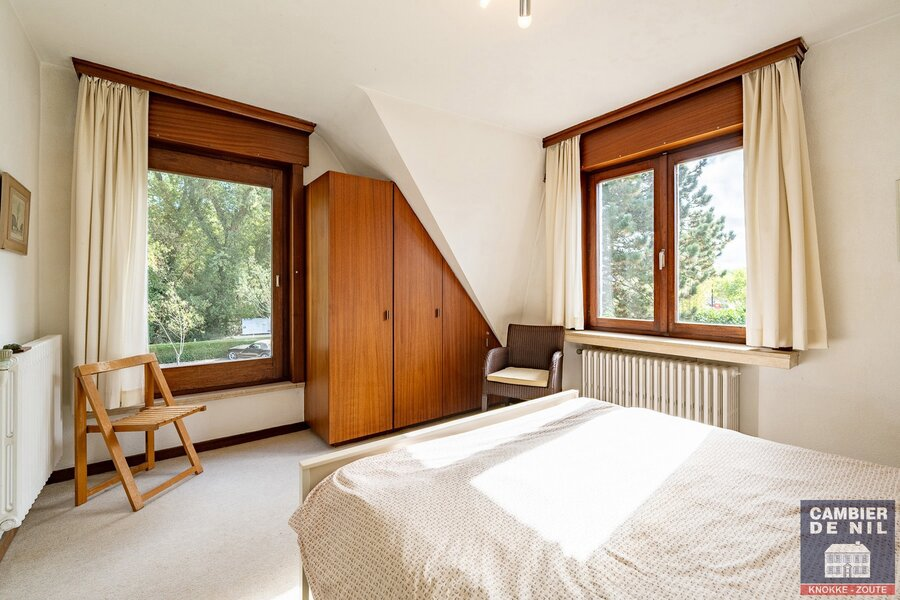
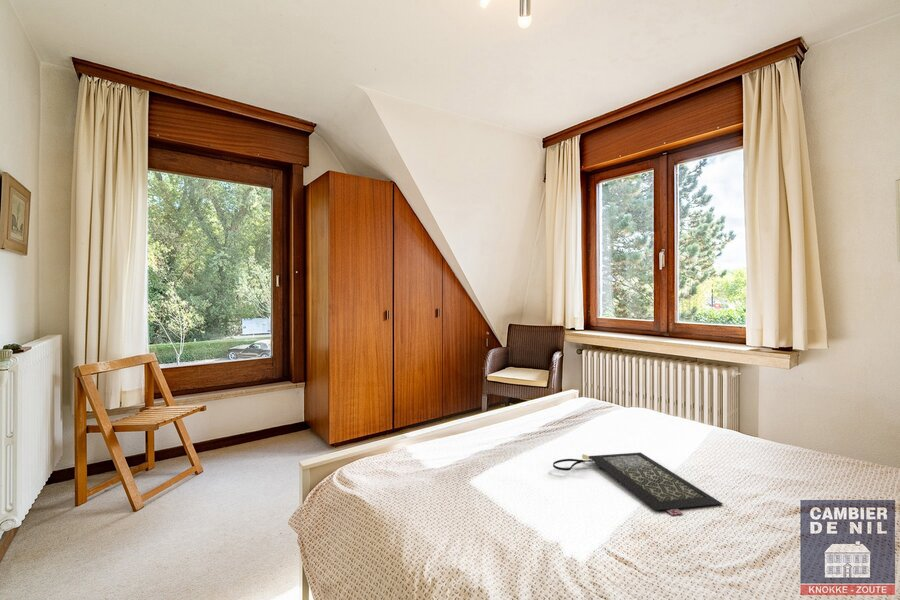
+ clutch bag [552,452,724,516]
